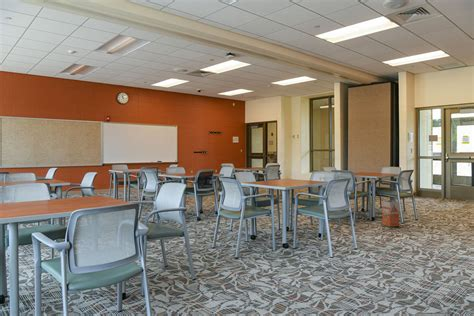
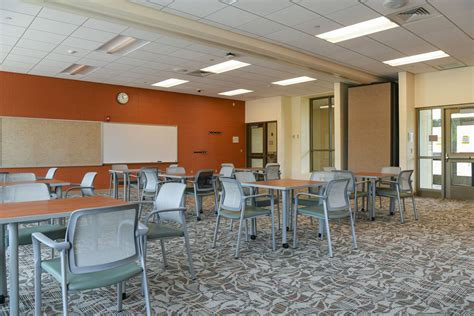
- waste bin [381,199,400,228]
